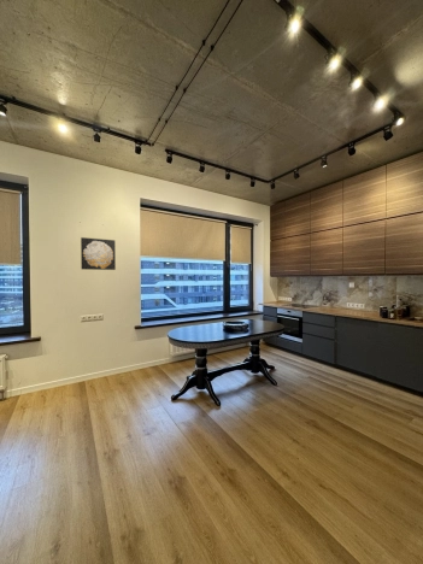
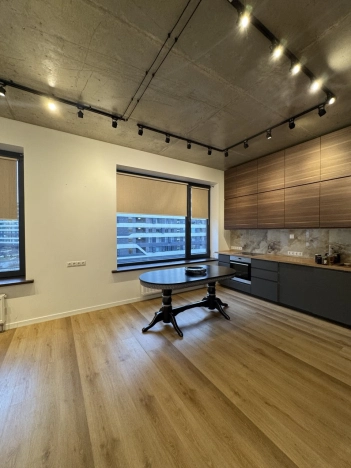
- wall art [80,236,117,271]
